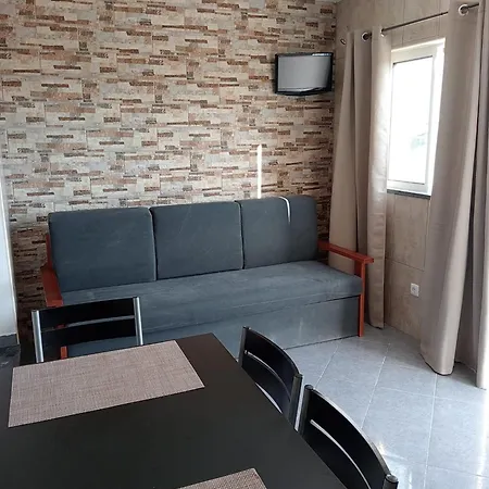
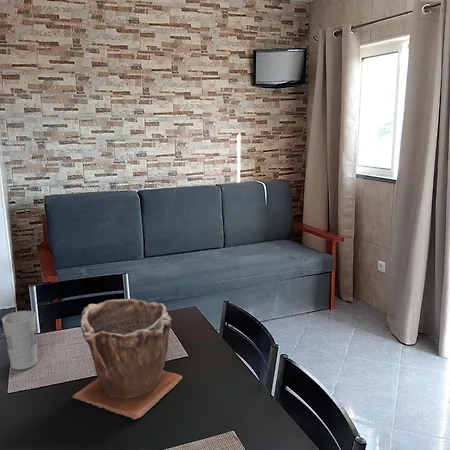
+ plant pot [72,298,183,421]
+ cup [1,310,38,371]
